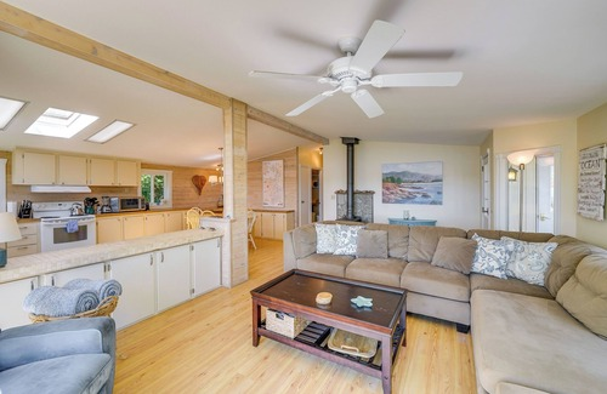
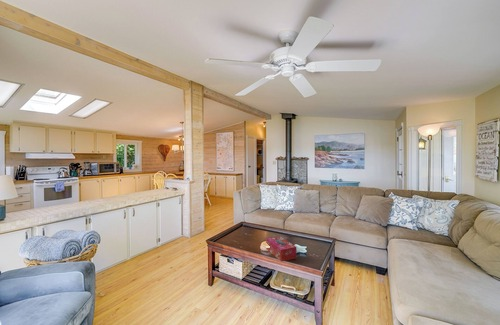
+ tissue box [265,235,297,262]
